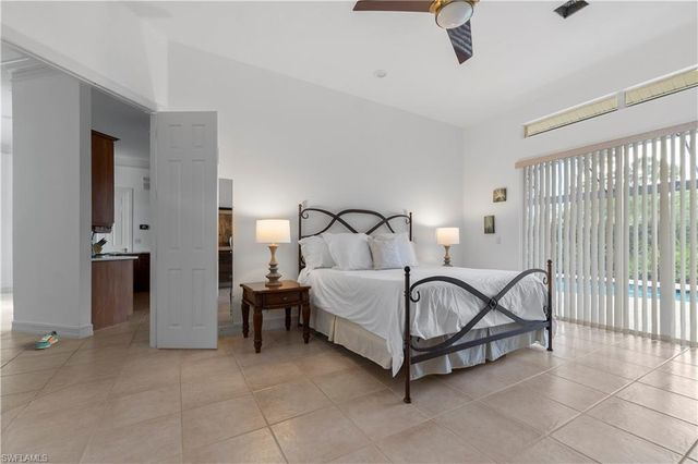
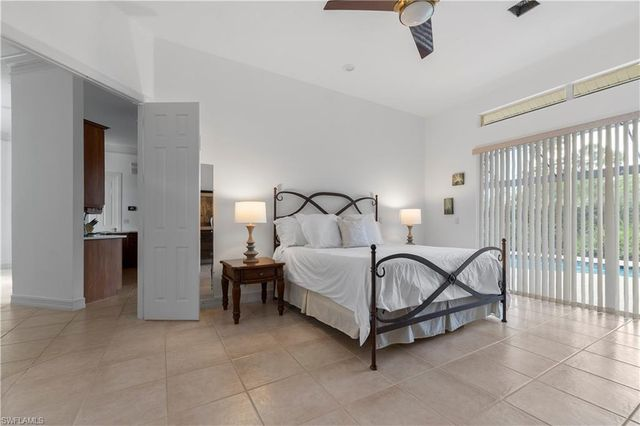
- sneaker [35,330,59,350]
